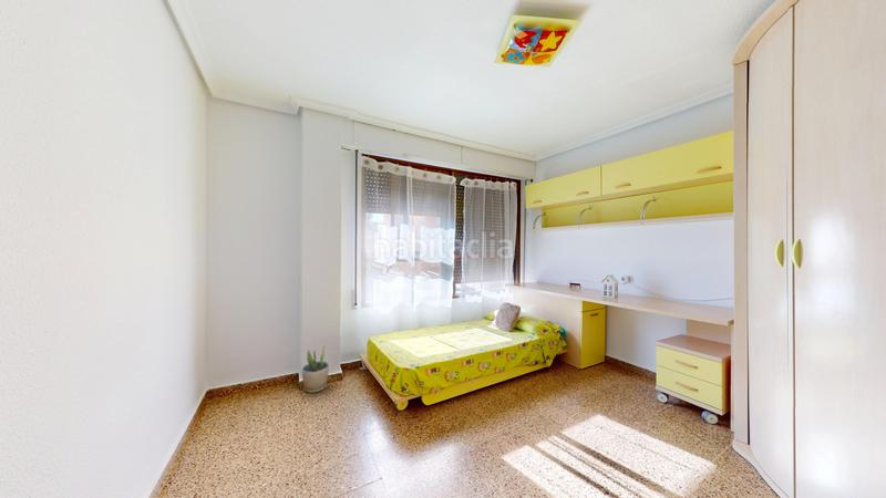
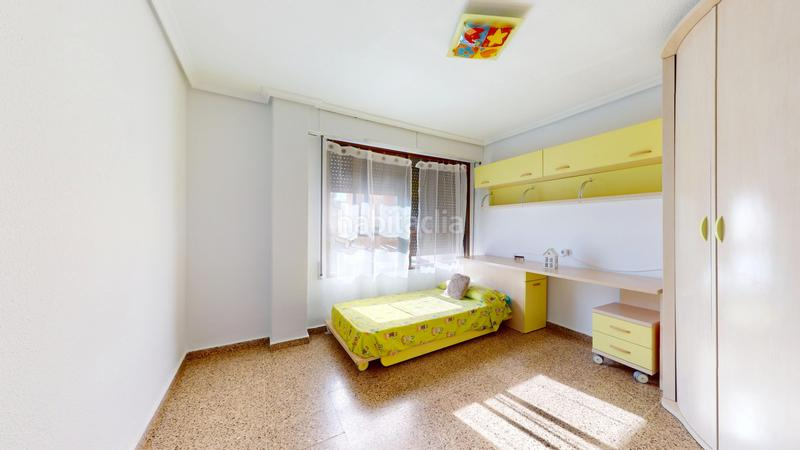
- potted plant [300,343,330,394]
